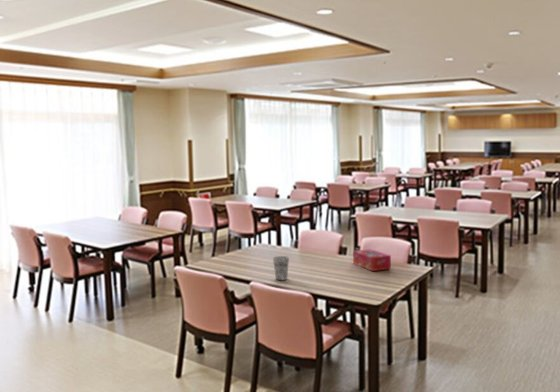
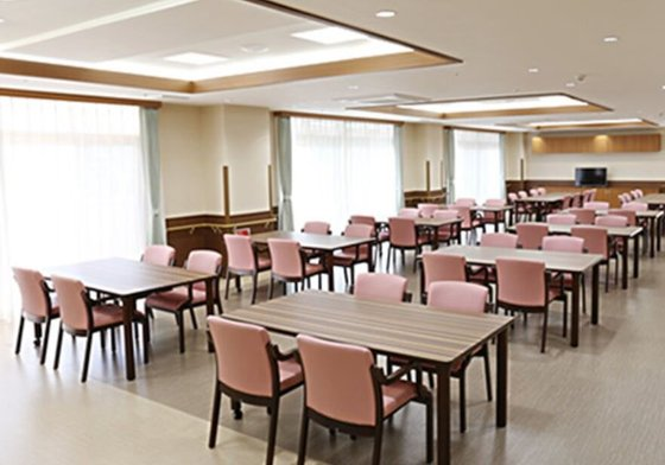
- tissue box [352,248,392,272]
- cup [272,255,290,281]
